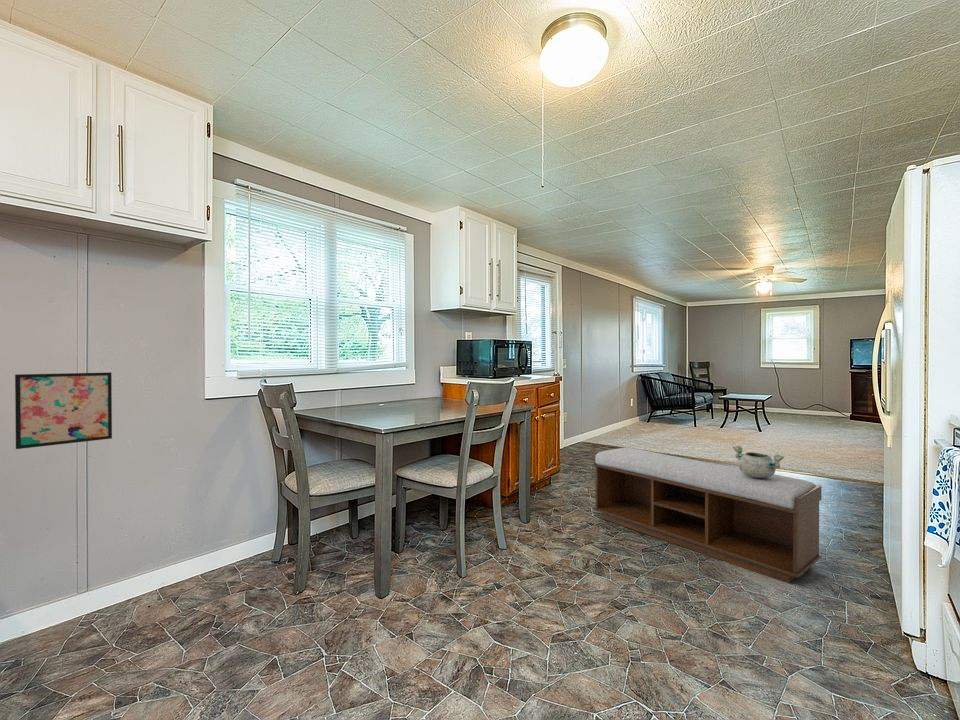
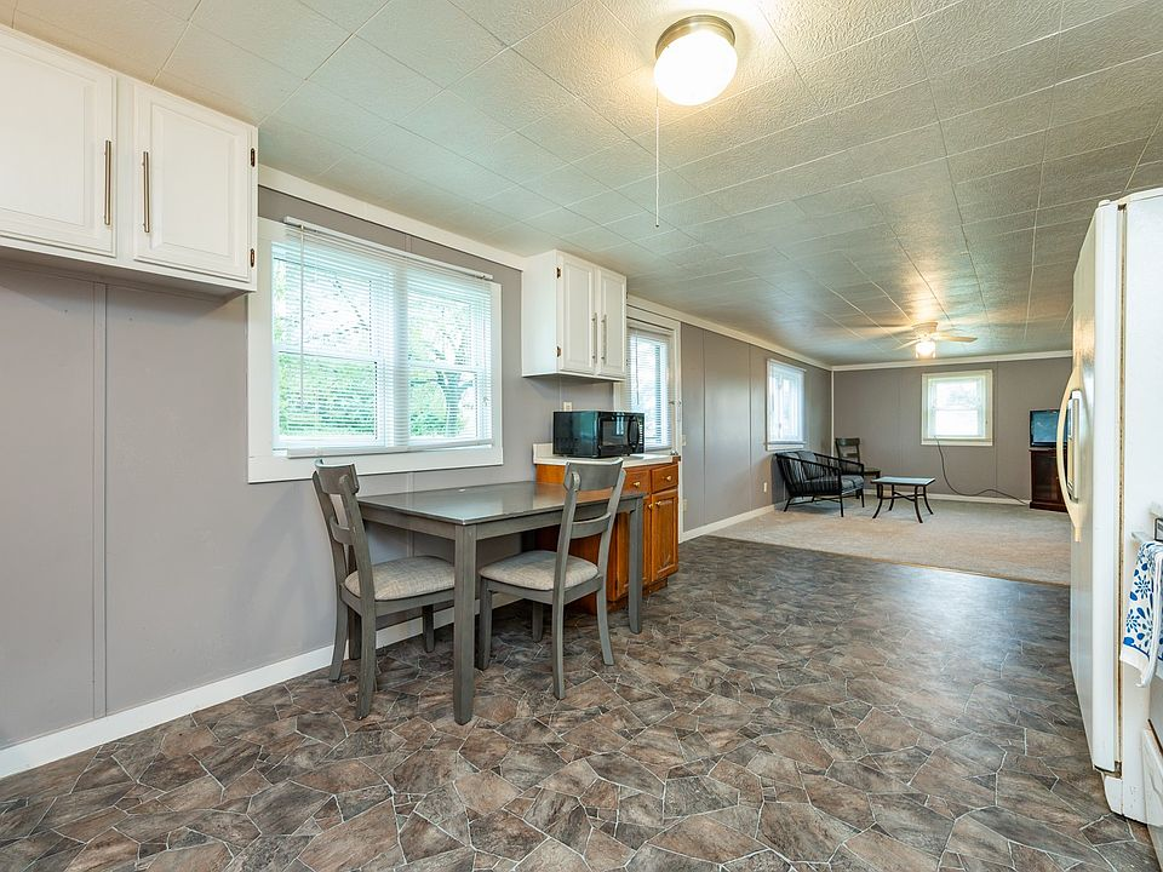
- wall art [14,371,113,450]
- bench [593,447,823,584]
- decorative bowl [732,445,785,478]
